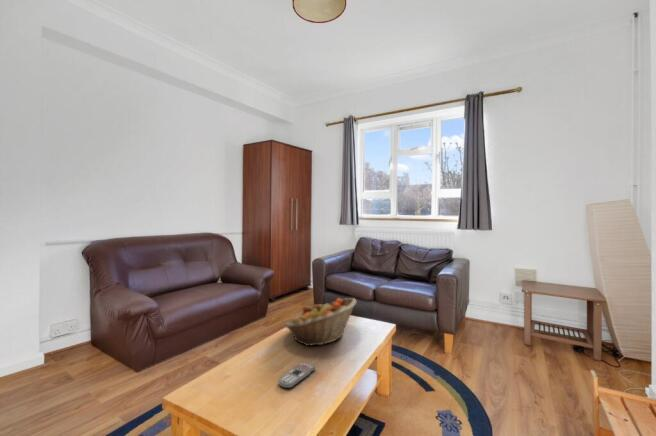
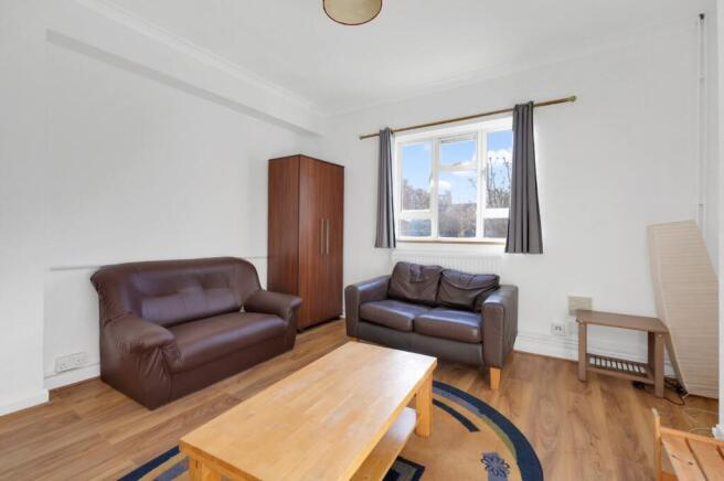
- fruit basket [284,297,357,347]
- remote control [277,361,316,389]
